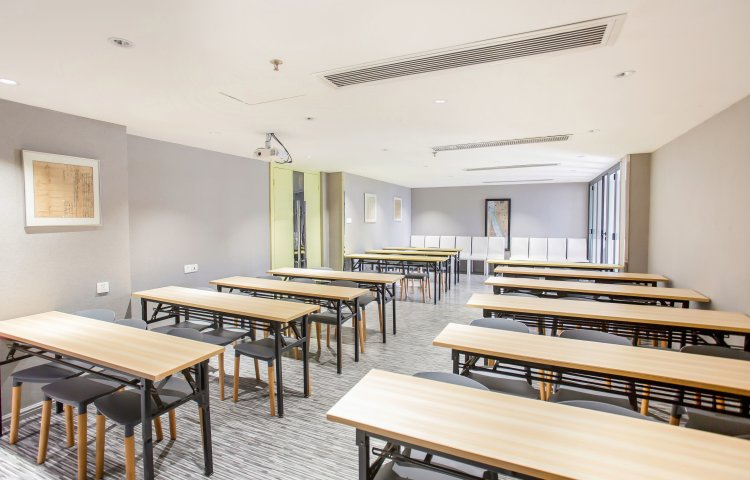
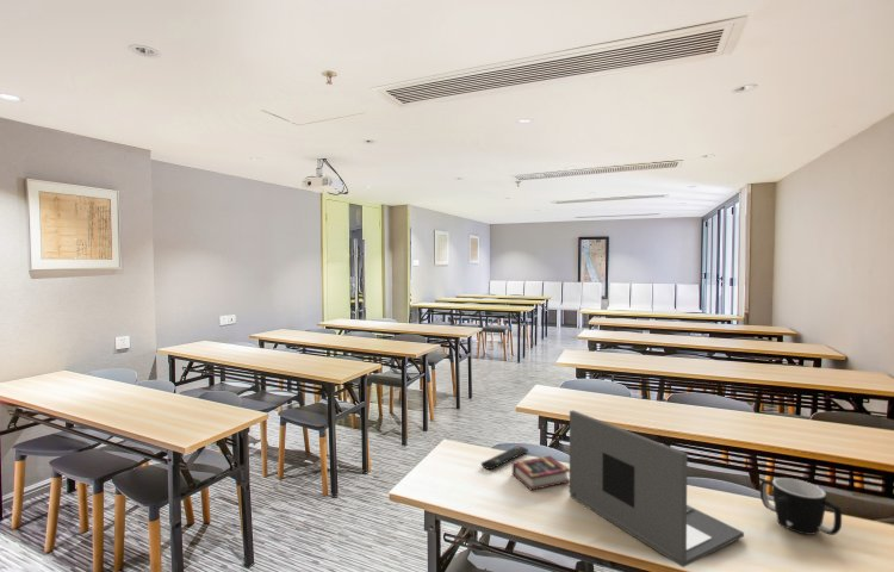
+ mug [759,477,843,536]
+ laptop [569,410,745,568]
+ book [511,455,570,491]
+ remote control [480,444,529,471]
